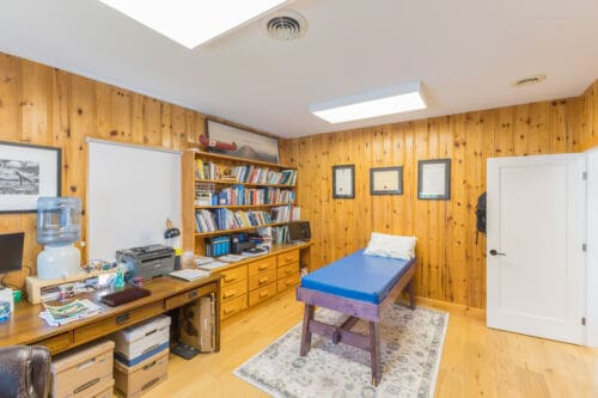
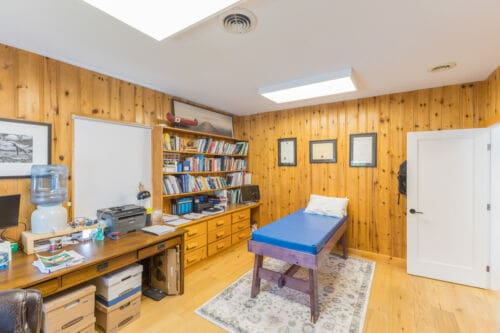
- notebook [98,286,152,307]
